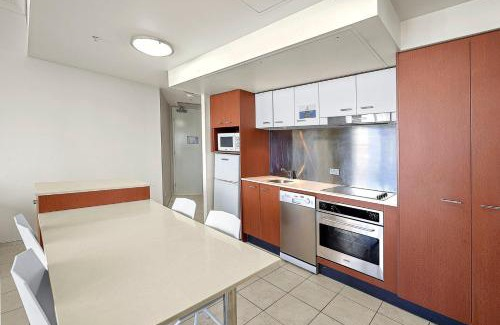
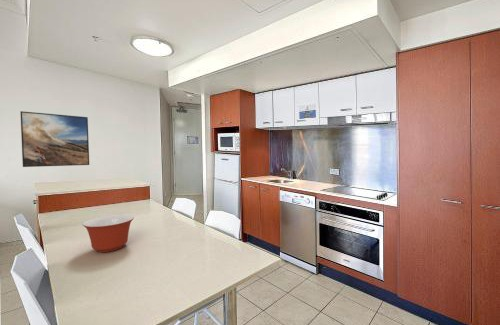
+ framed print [19,110,90,168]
+ mixing bowl [82,214,135,253]
